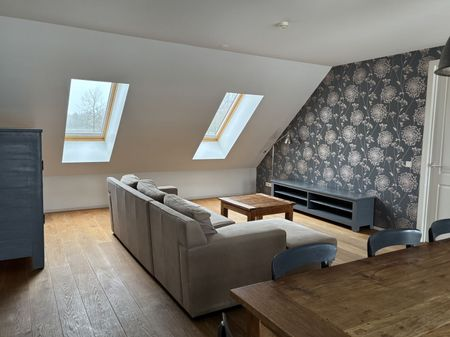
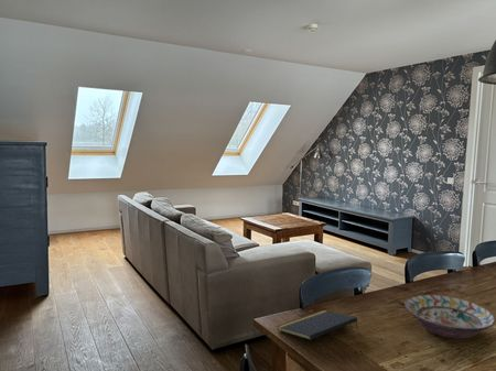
+ notepad [276,309,358,341]
+ decorative bowl [405,294,496,340]
